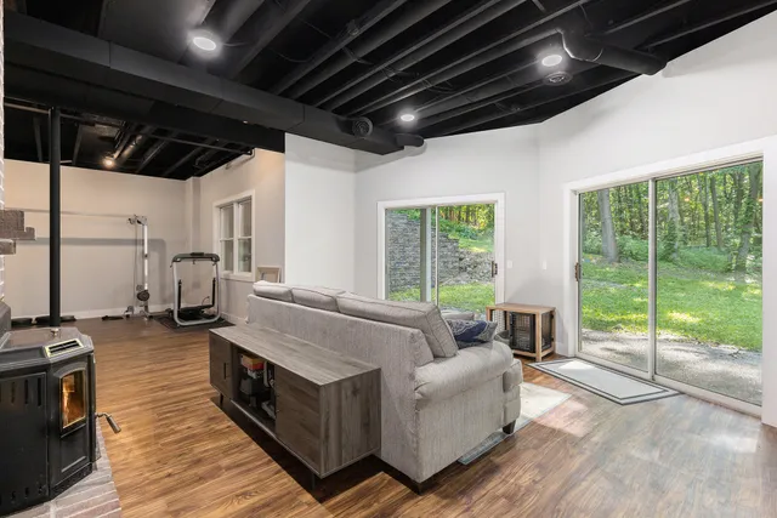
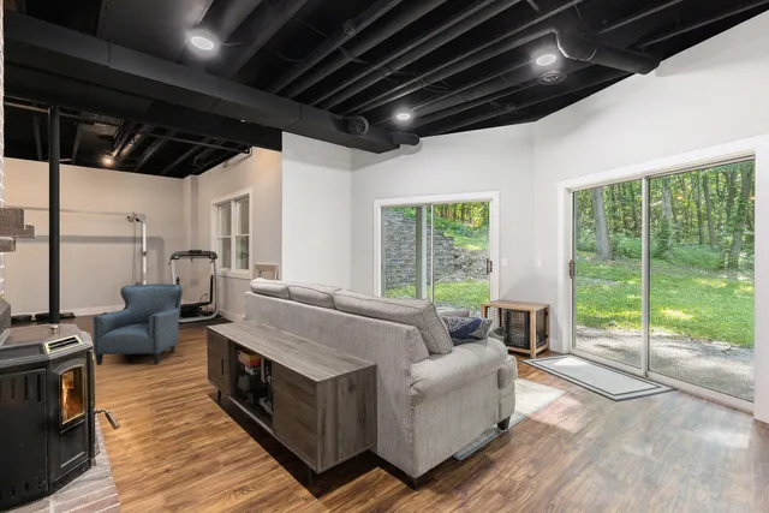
+ armchair [91,282,184,366]
